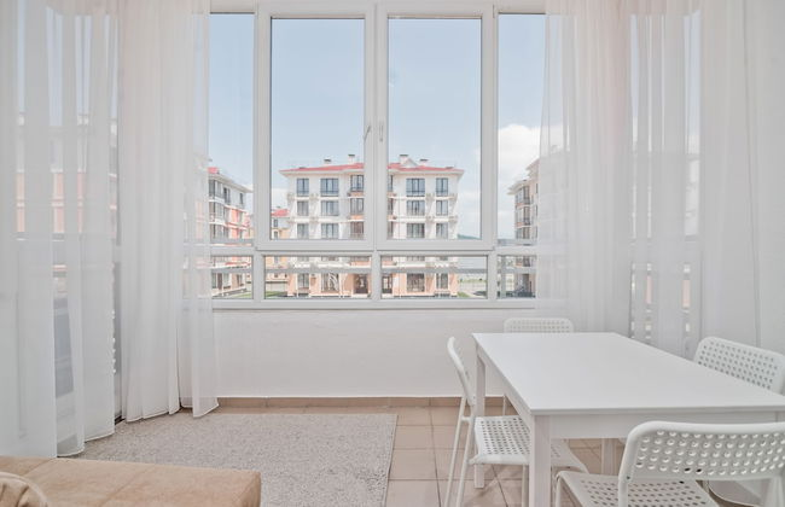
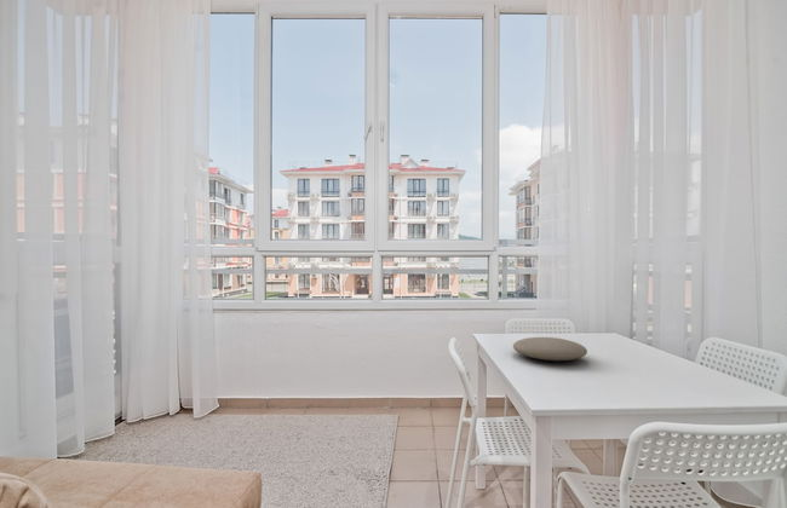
+ plate [512,336,588,362]
